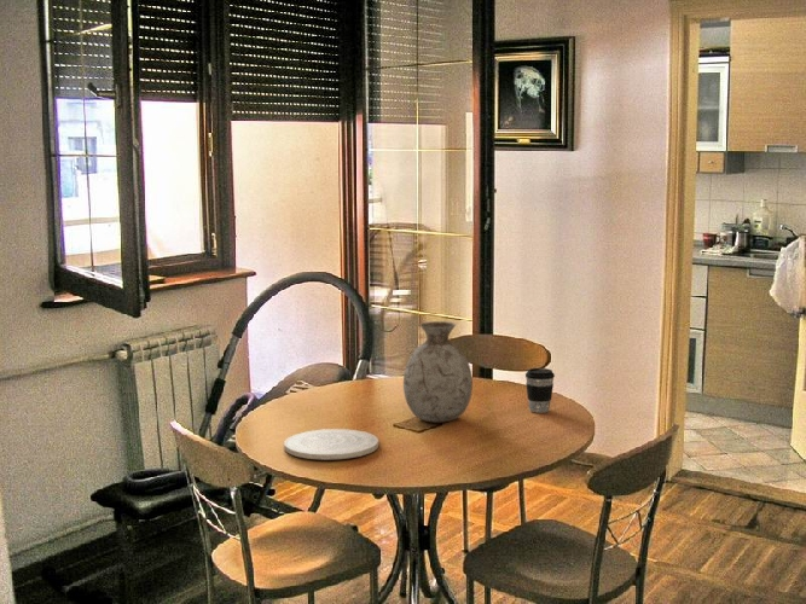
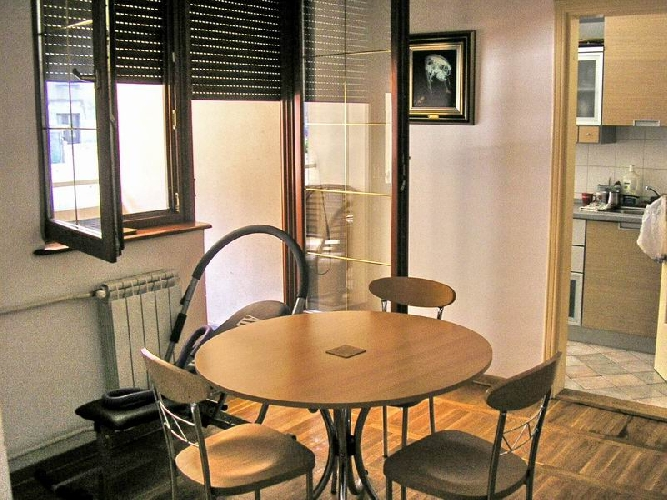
- vase [402,320,474,423]
- plate [283,428,379,461]
- coffee cup [524,367,556,414]
